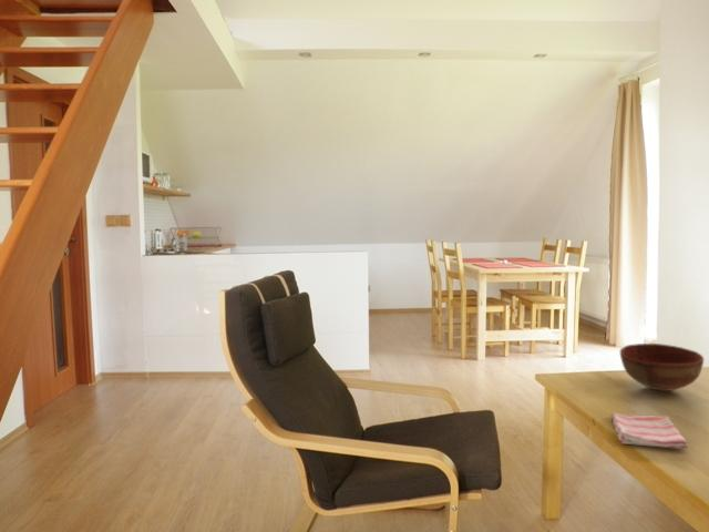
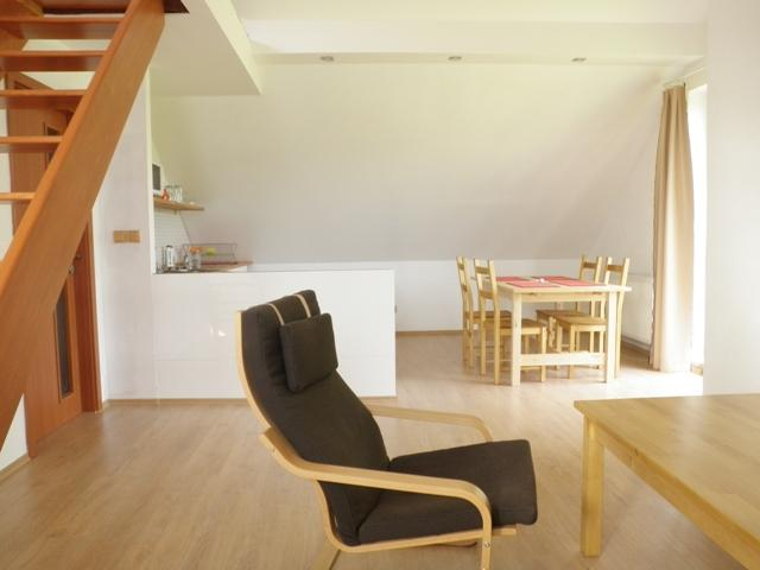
- bowl [618,342,705,392]
- dish towel [609,412,688,450]
